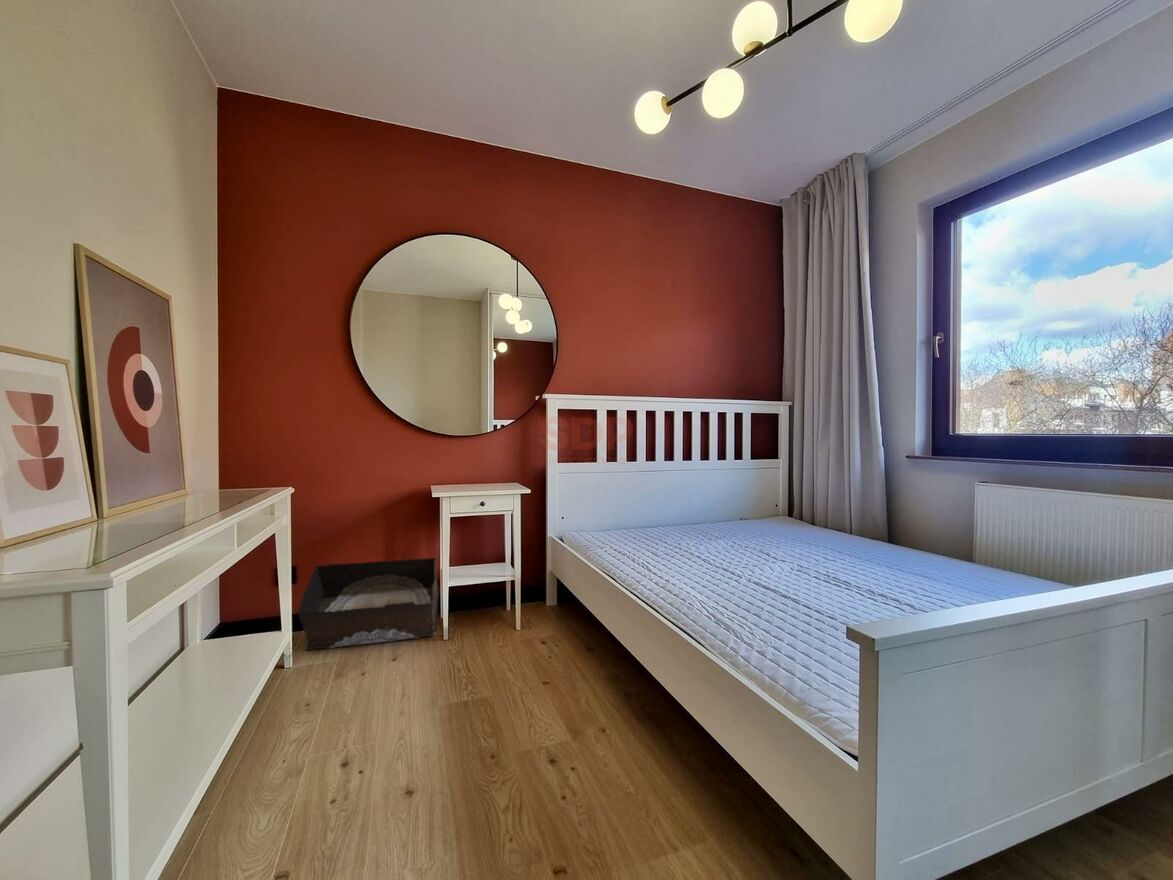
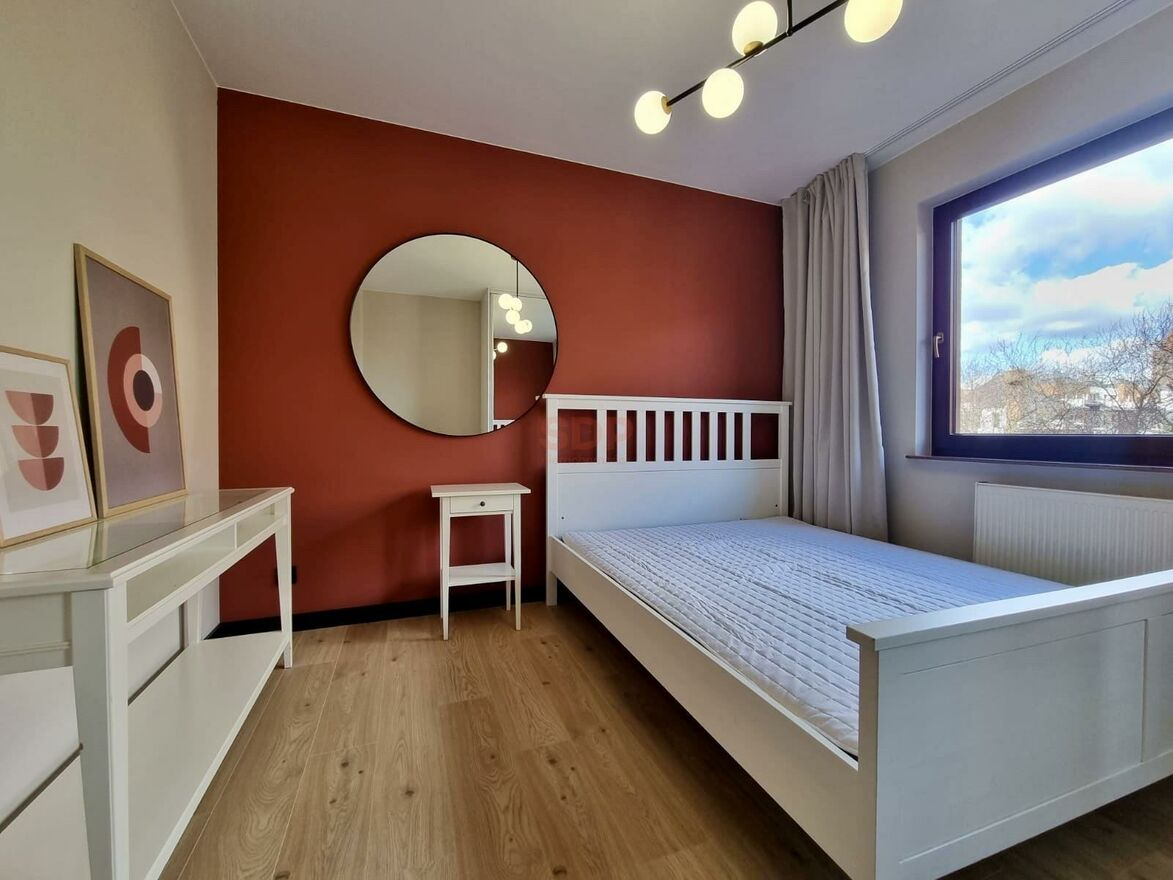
- storage bin [297,557,440,651]
